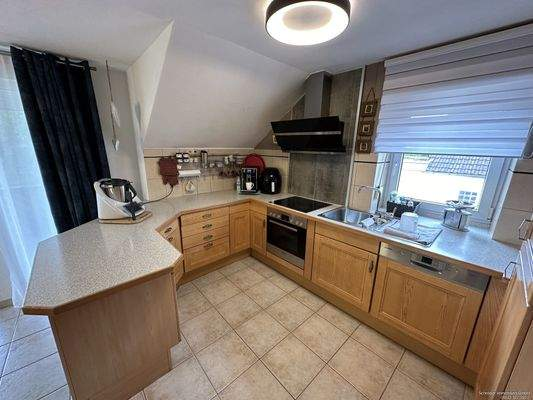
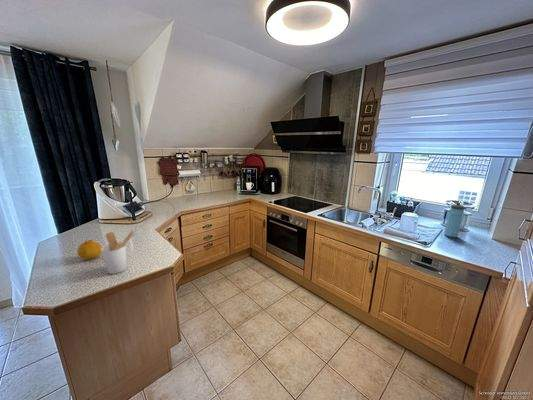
+ fruit [76,239,103,261]
+ water bottle [443,202,465,238]
+ utensil holder [101,229,135,275]
